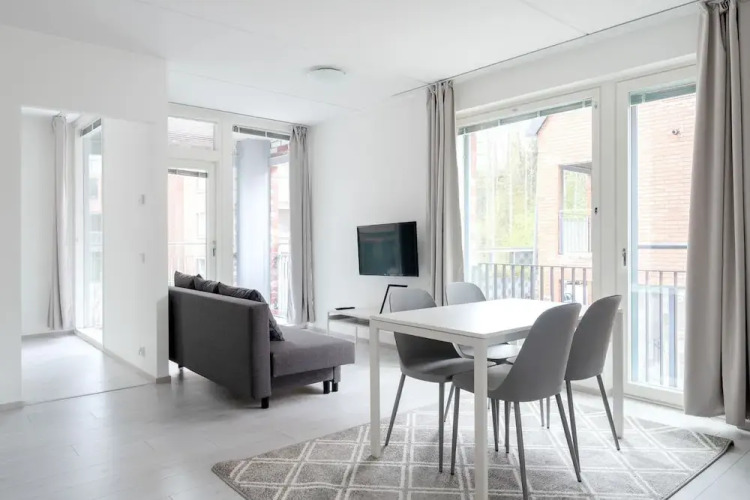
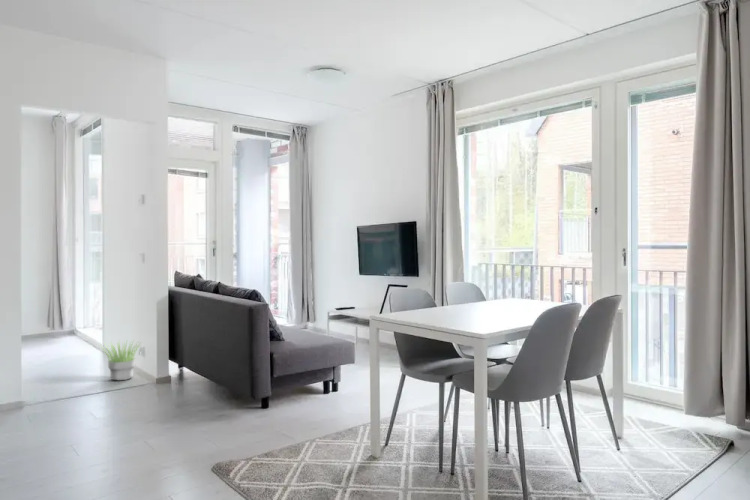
+ potted plant [99,340,142,381]
